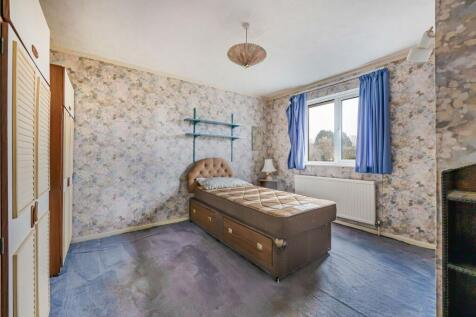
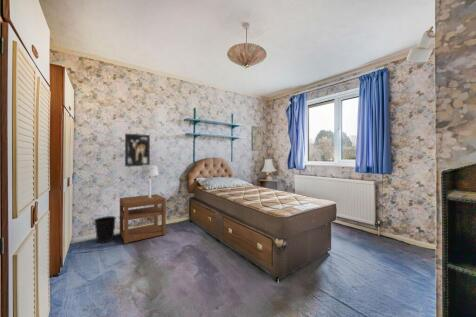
+ wall art [124,133,151,168]
+ wastebasket [93,215,117,244]
+ table lamp [140,164,160,199]
+ nightstand [119,193,167,245]
